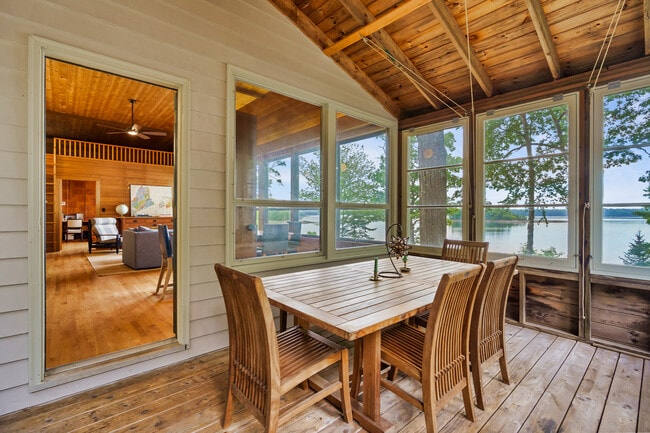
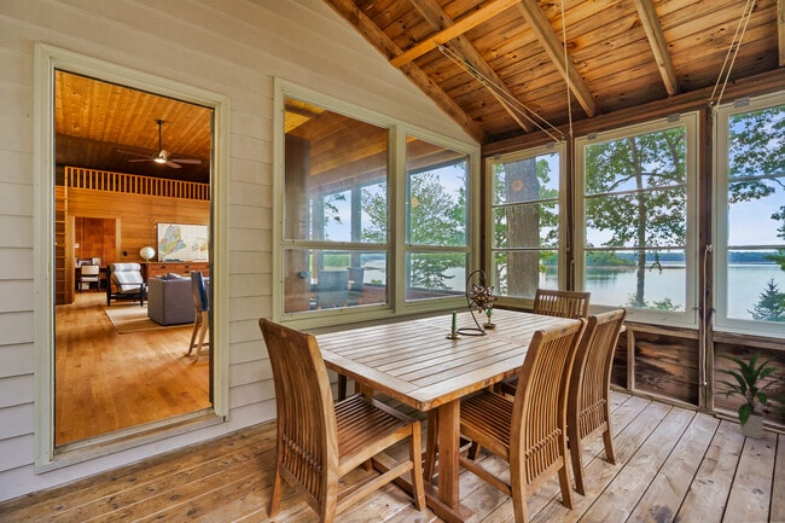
+ indoor plant [709,350,785,441]
